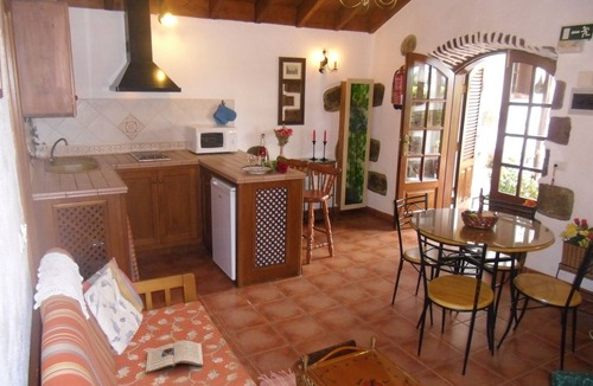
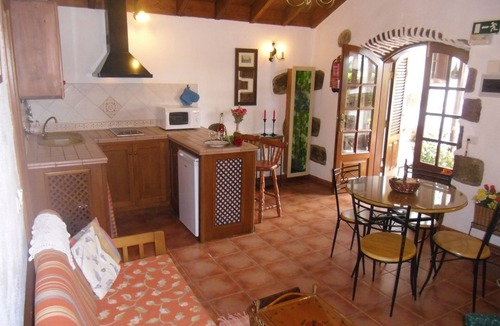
- magazine [145,340,204,374]
